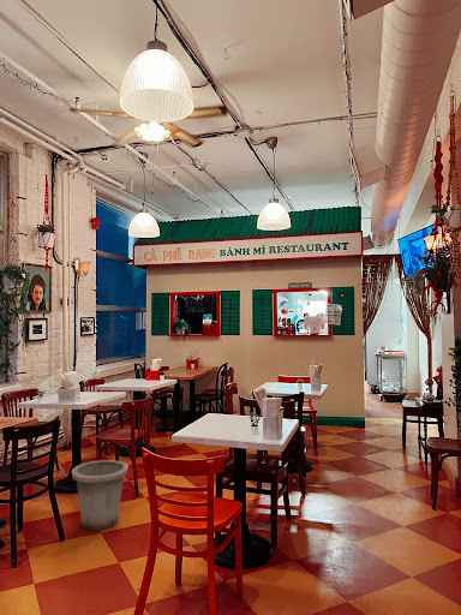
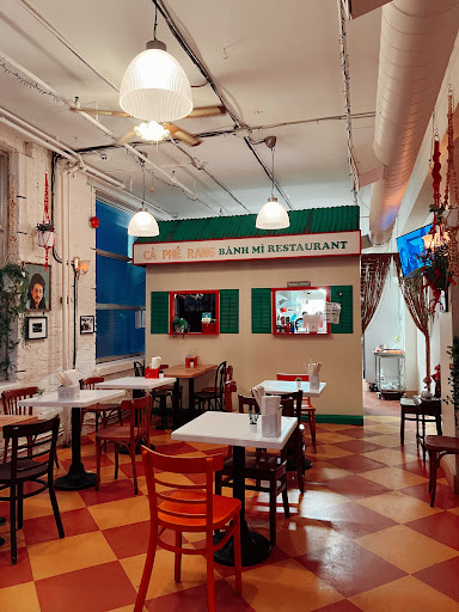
- trash can [71,459,130,532]
